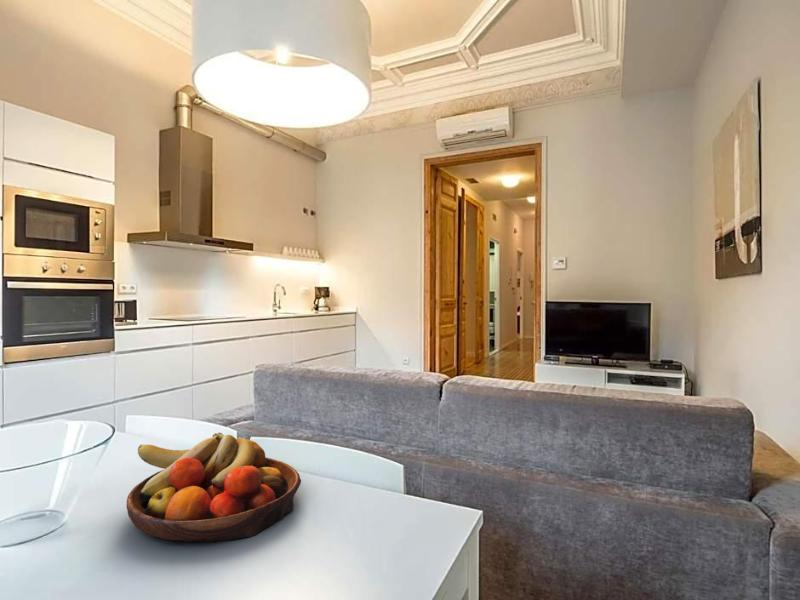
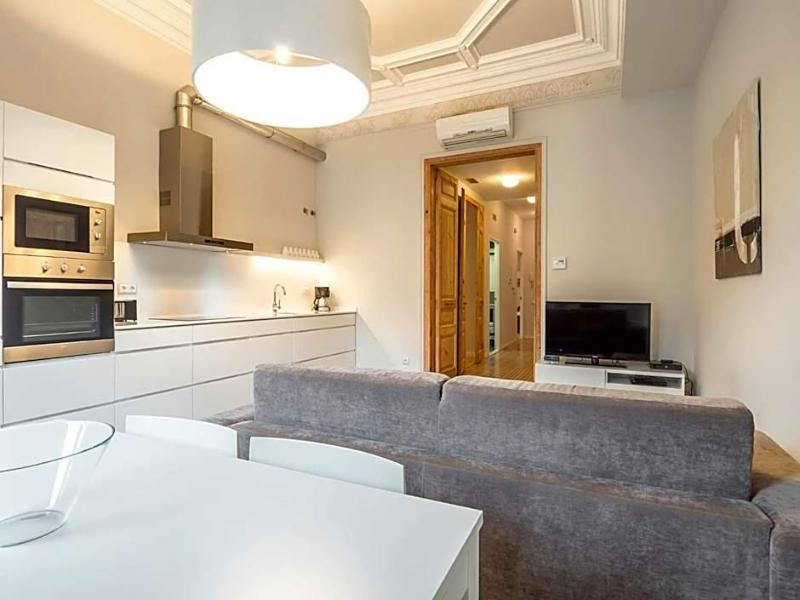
- fruit bowl [126,432,302,543]
